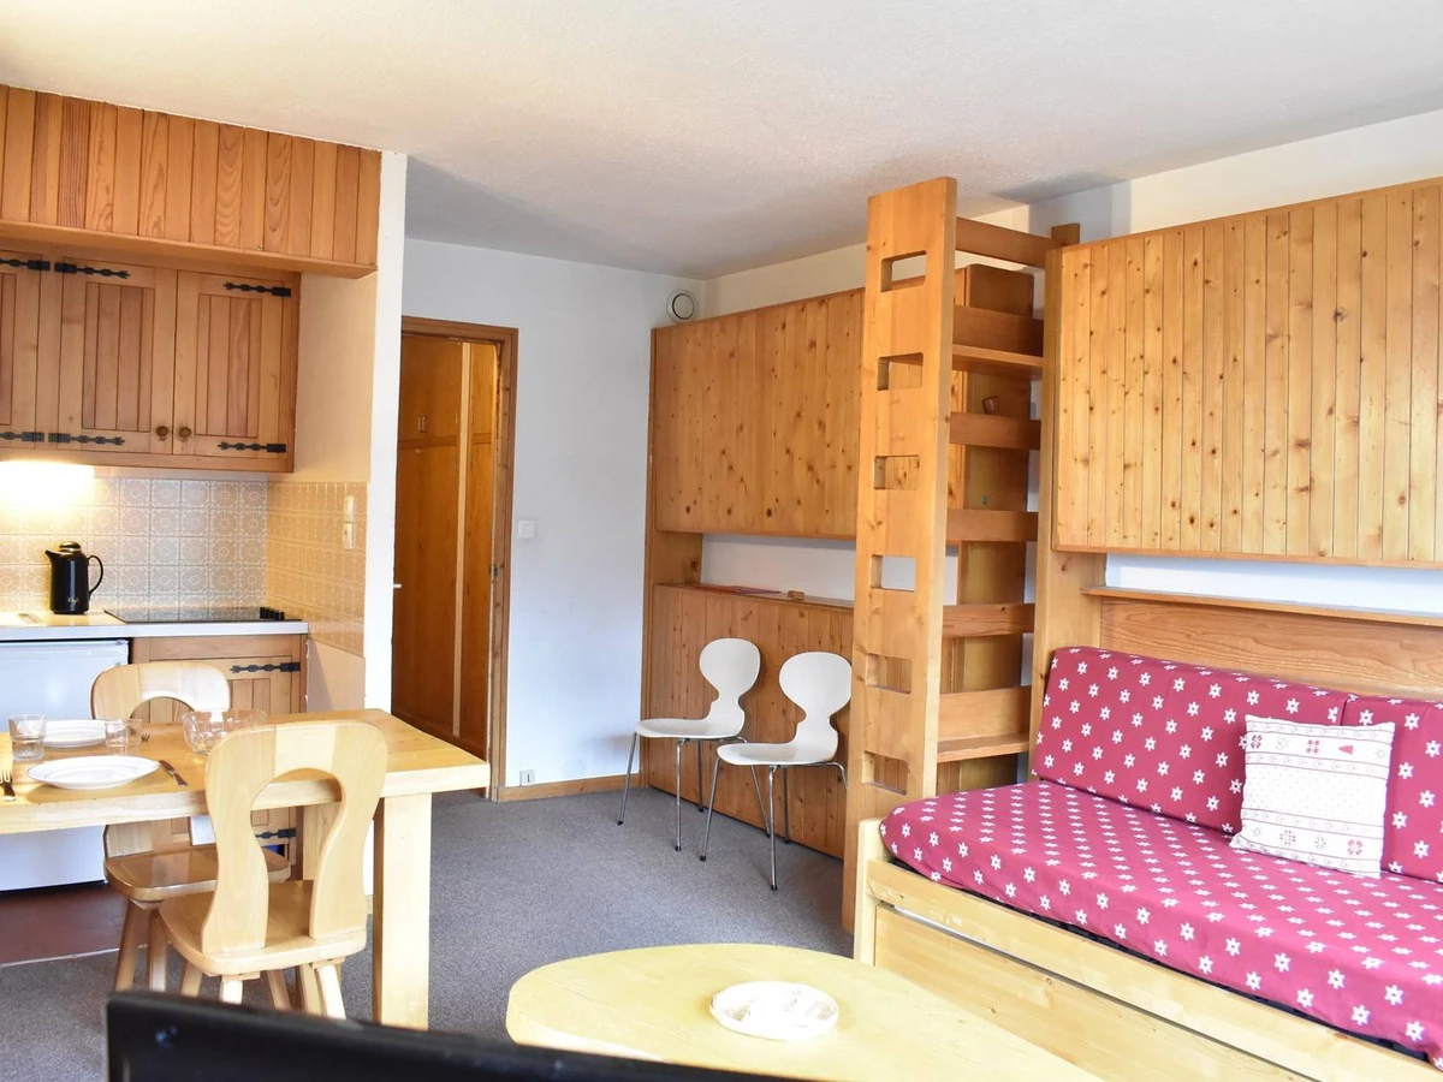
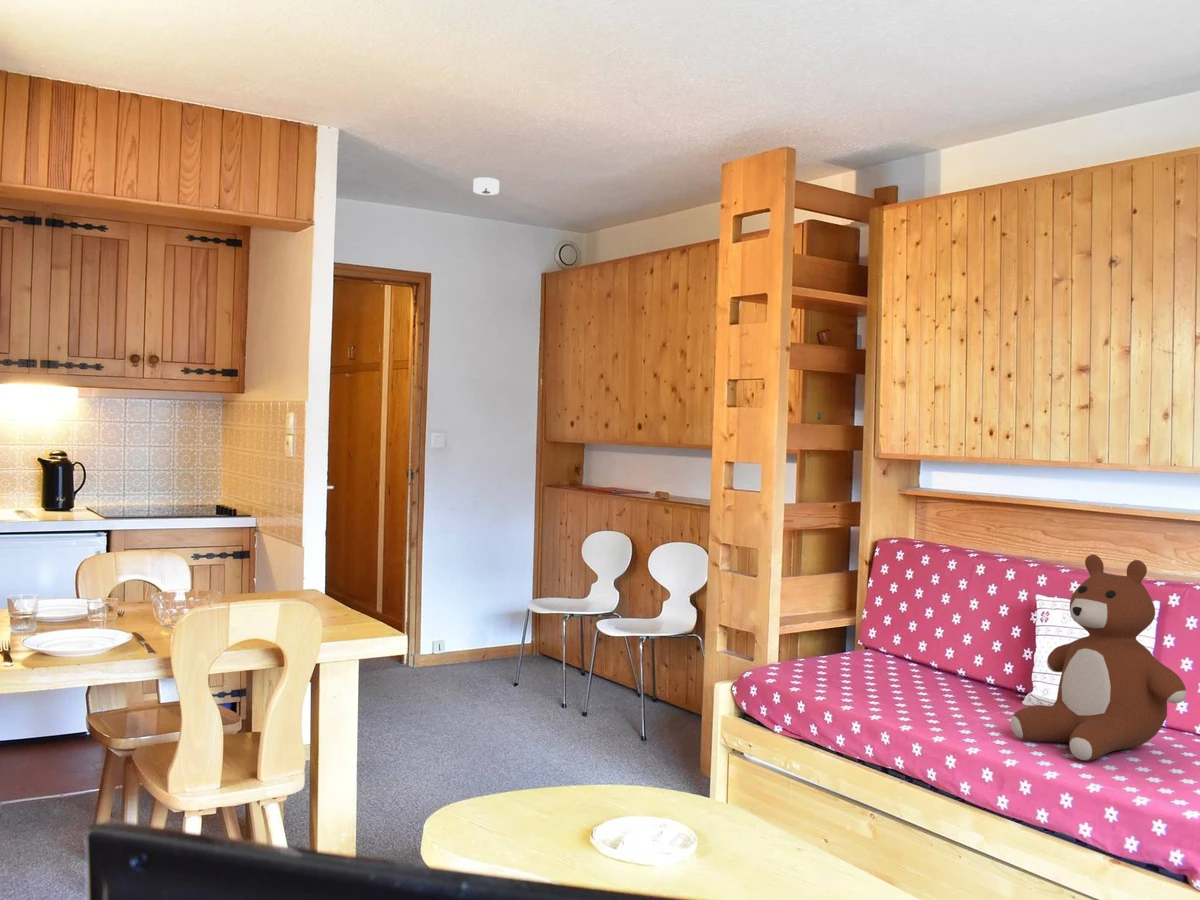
+ smoke detector [472,176,500,196]
+ teddy bear [1010,553,1187,762]
